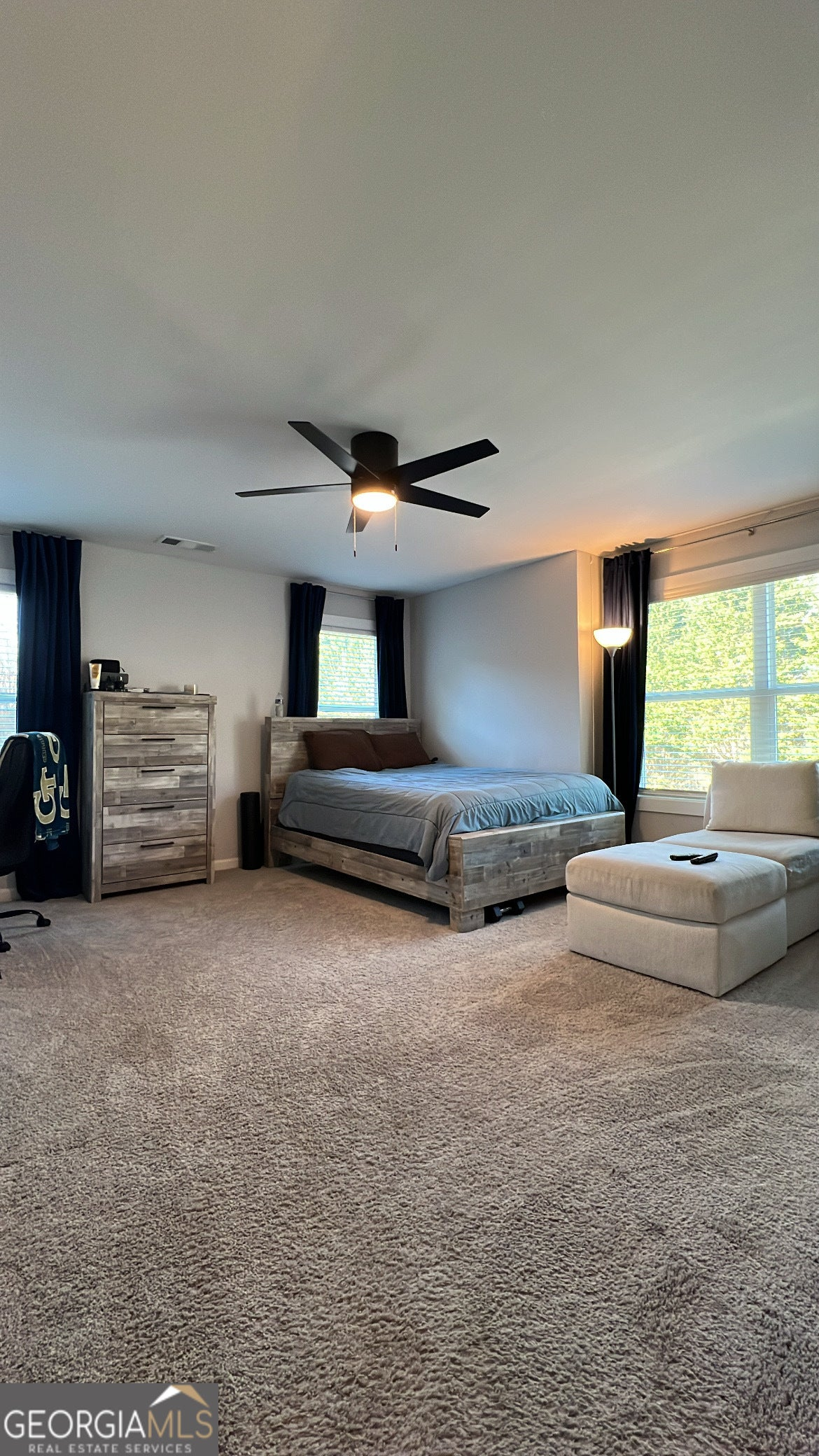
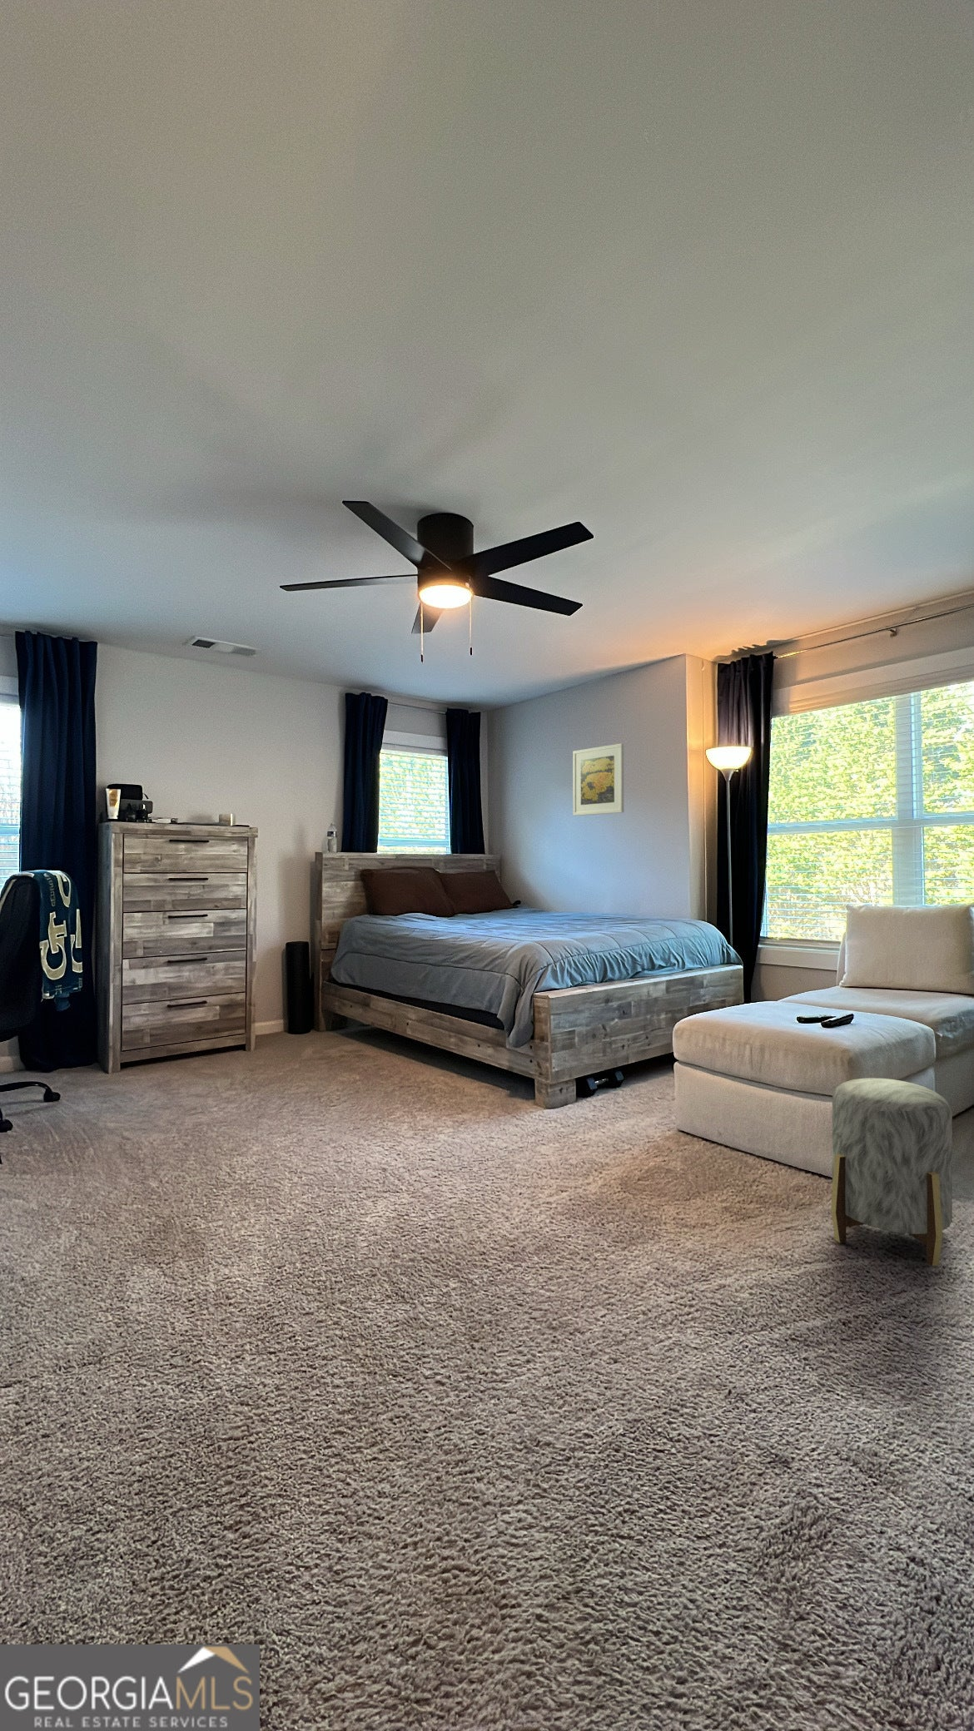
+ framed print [572,742,624,817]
+ stool [830,1077,954,1266]
